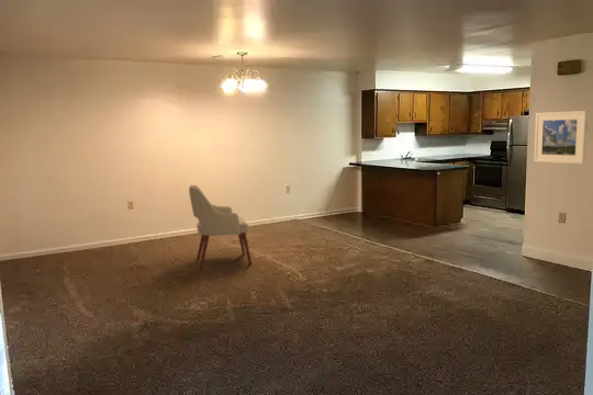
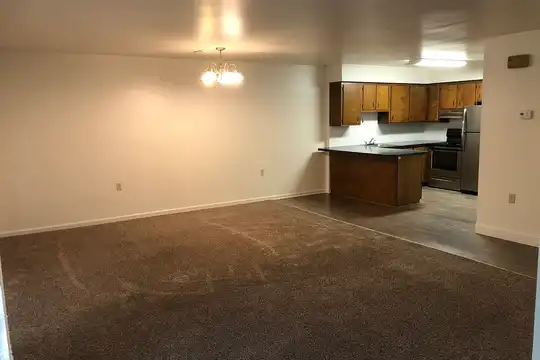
- chair [188,184,253,270]
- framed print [533,110,588,165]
